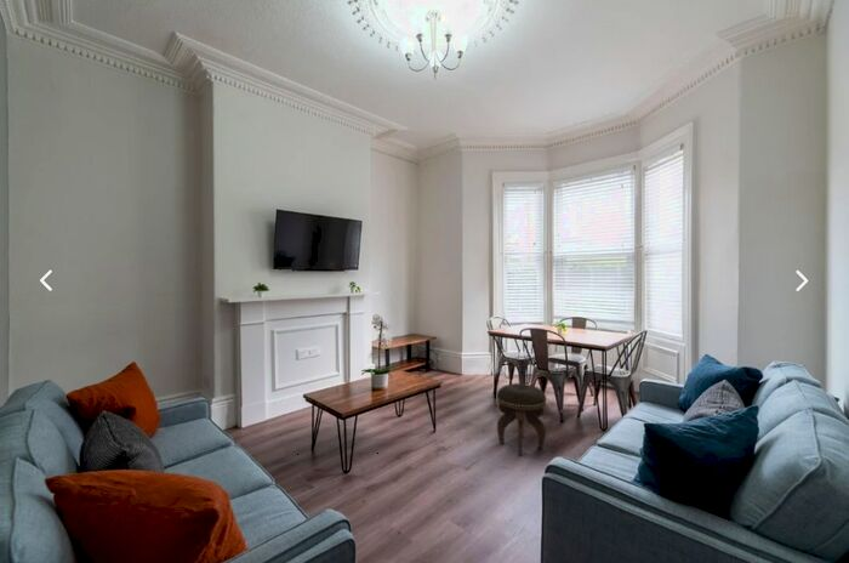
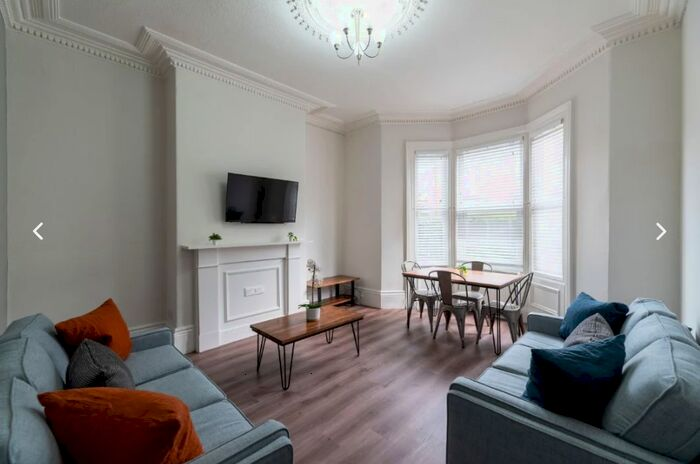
- footstool [496,382,547,456]
